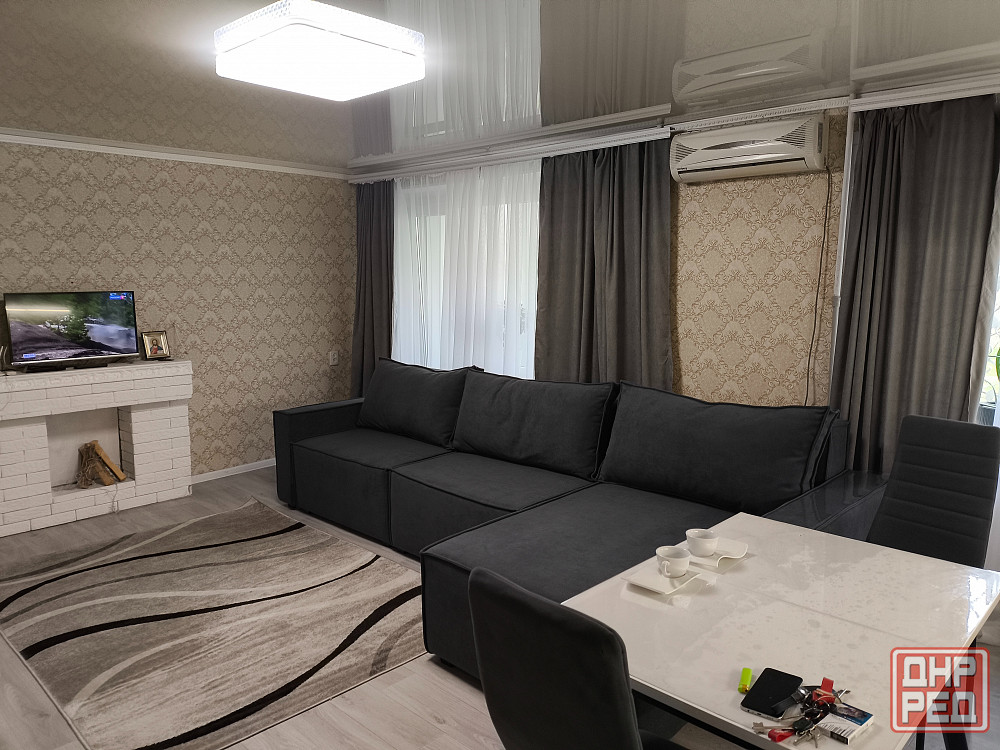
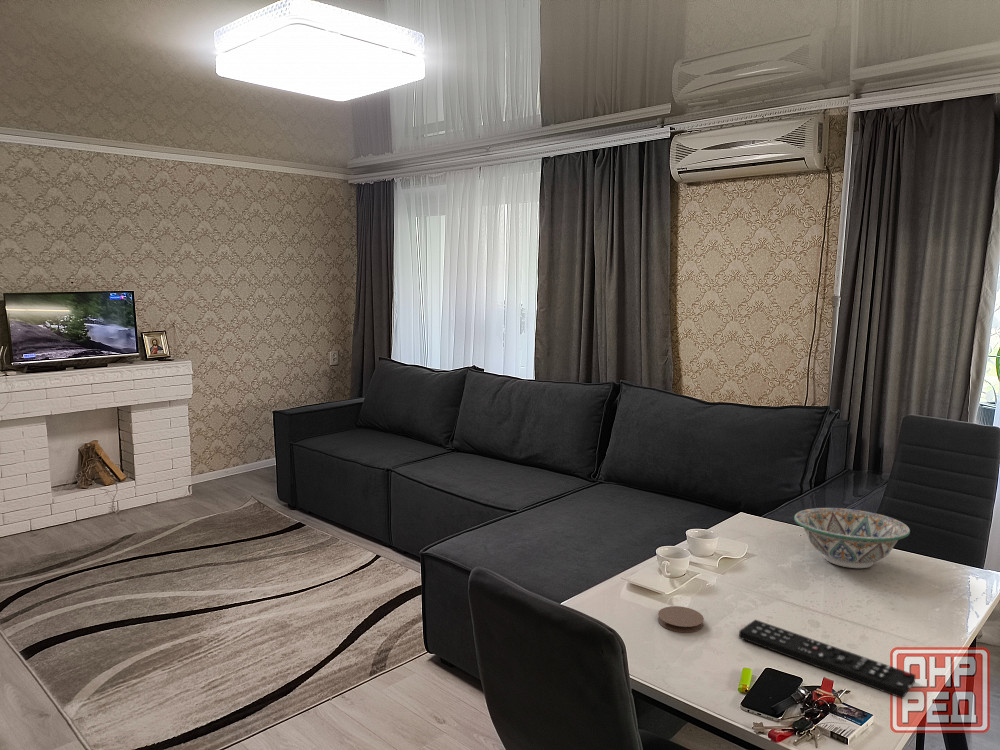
+ coaster [657,605,705,634]
+ decorative bowl [793,507,911,569]
+ remote control [738,618,917,700]
